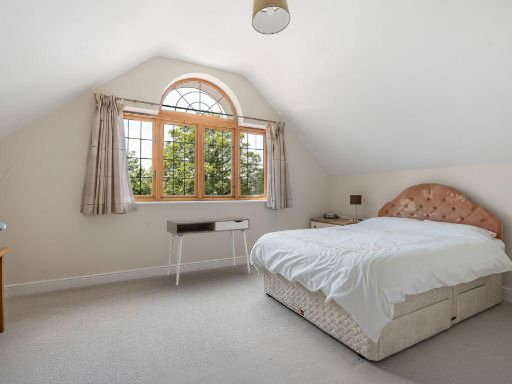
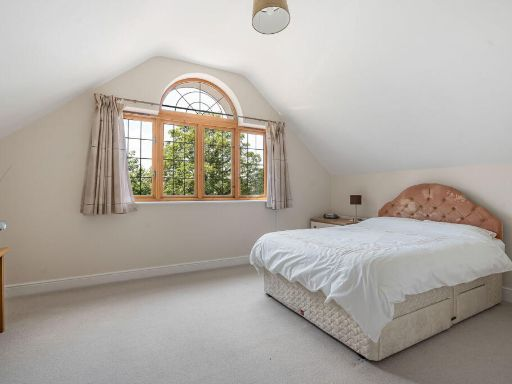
- desk [166,216,251,286]
